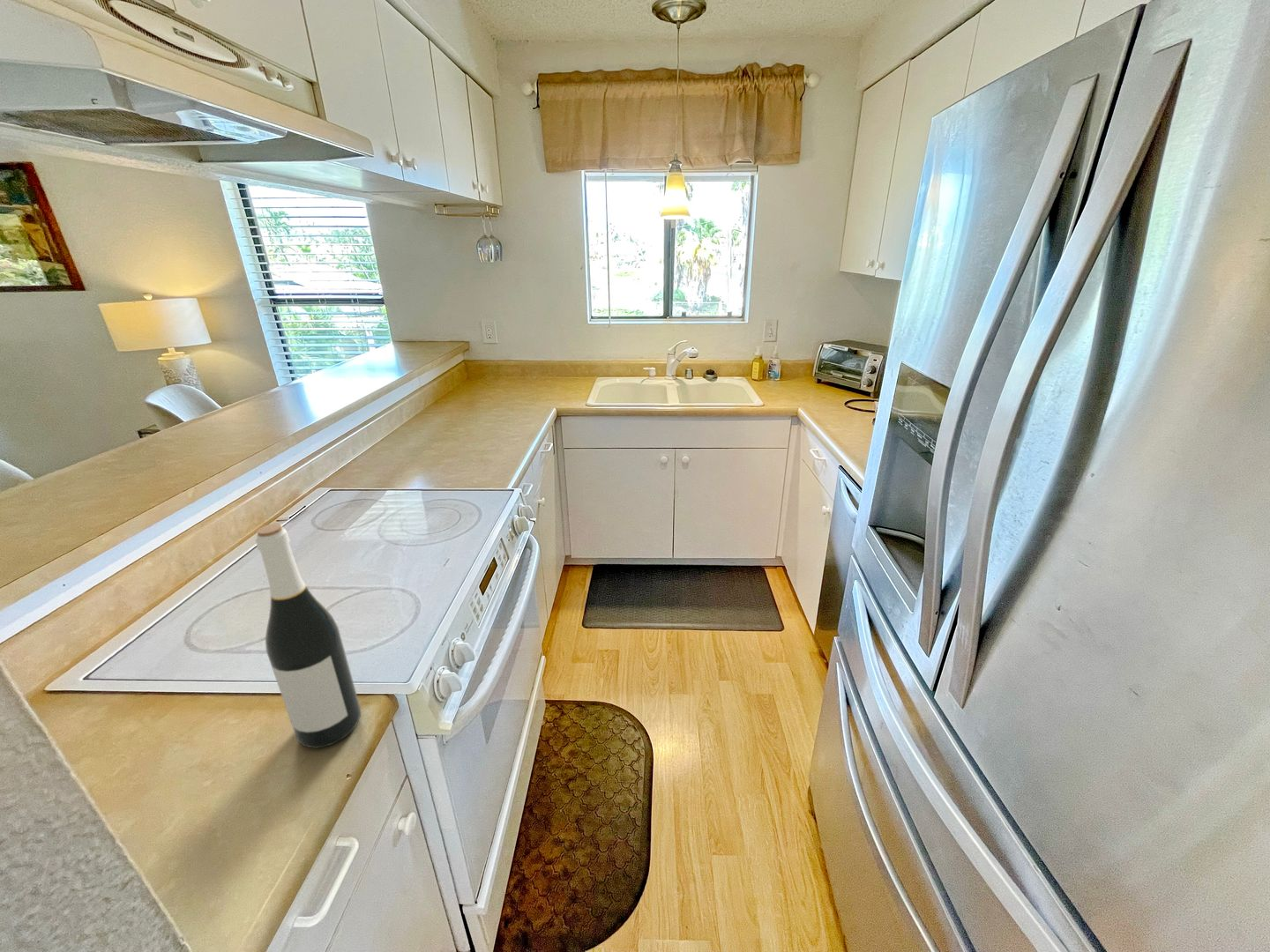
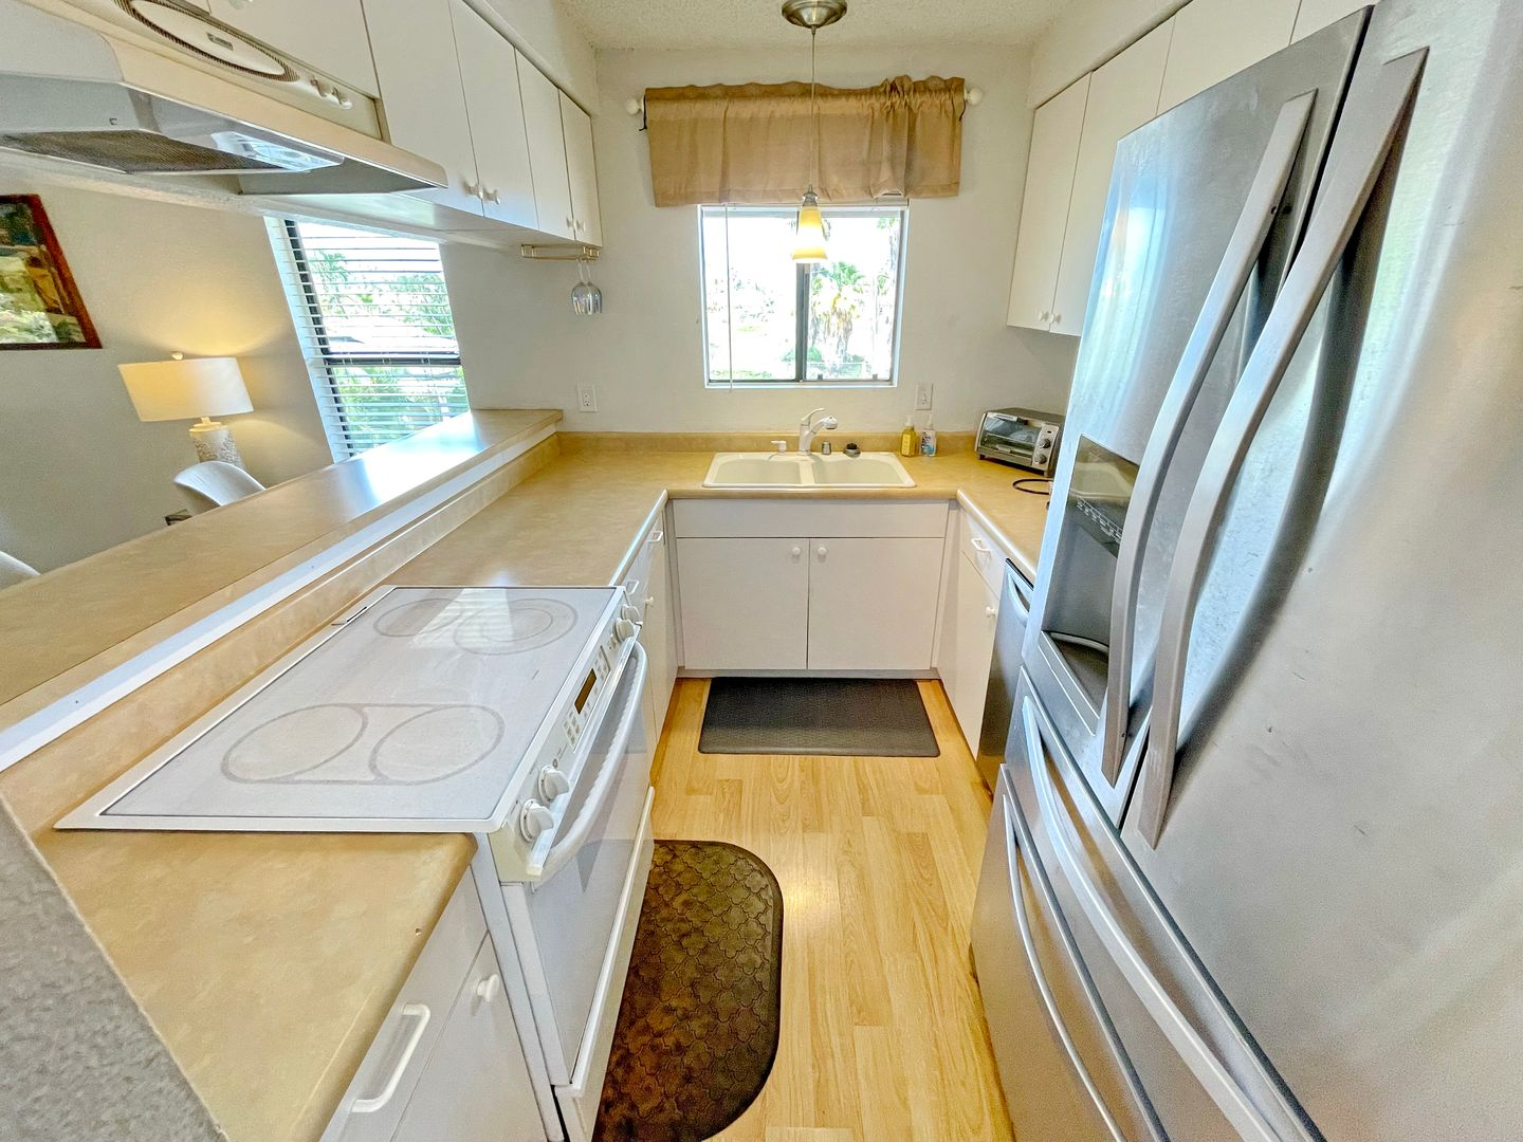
- wine bottle [254,523,362,749]
